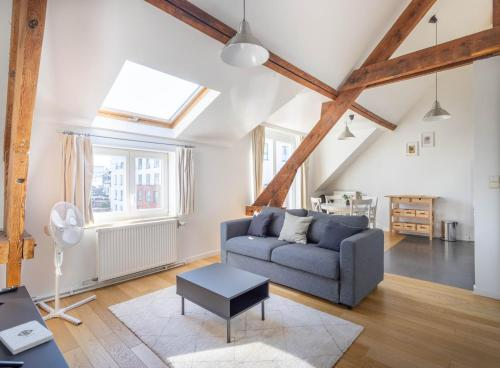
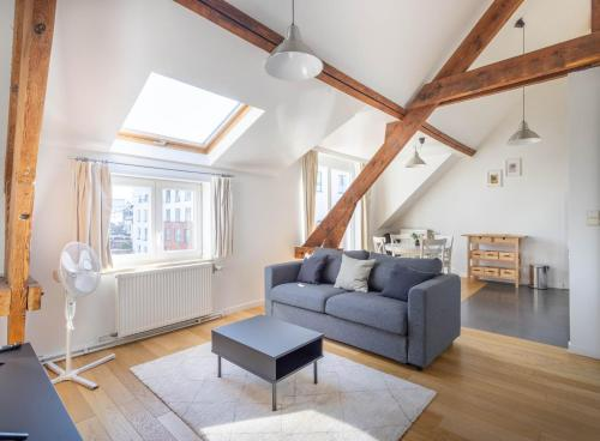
- notepad [0,320,54,355]
